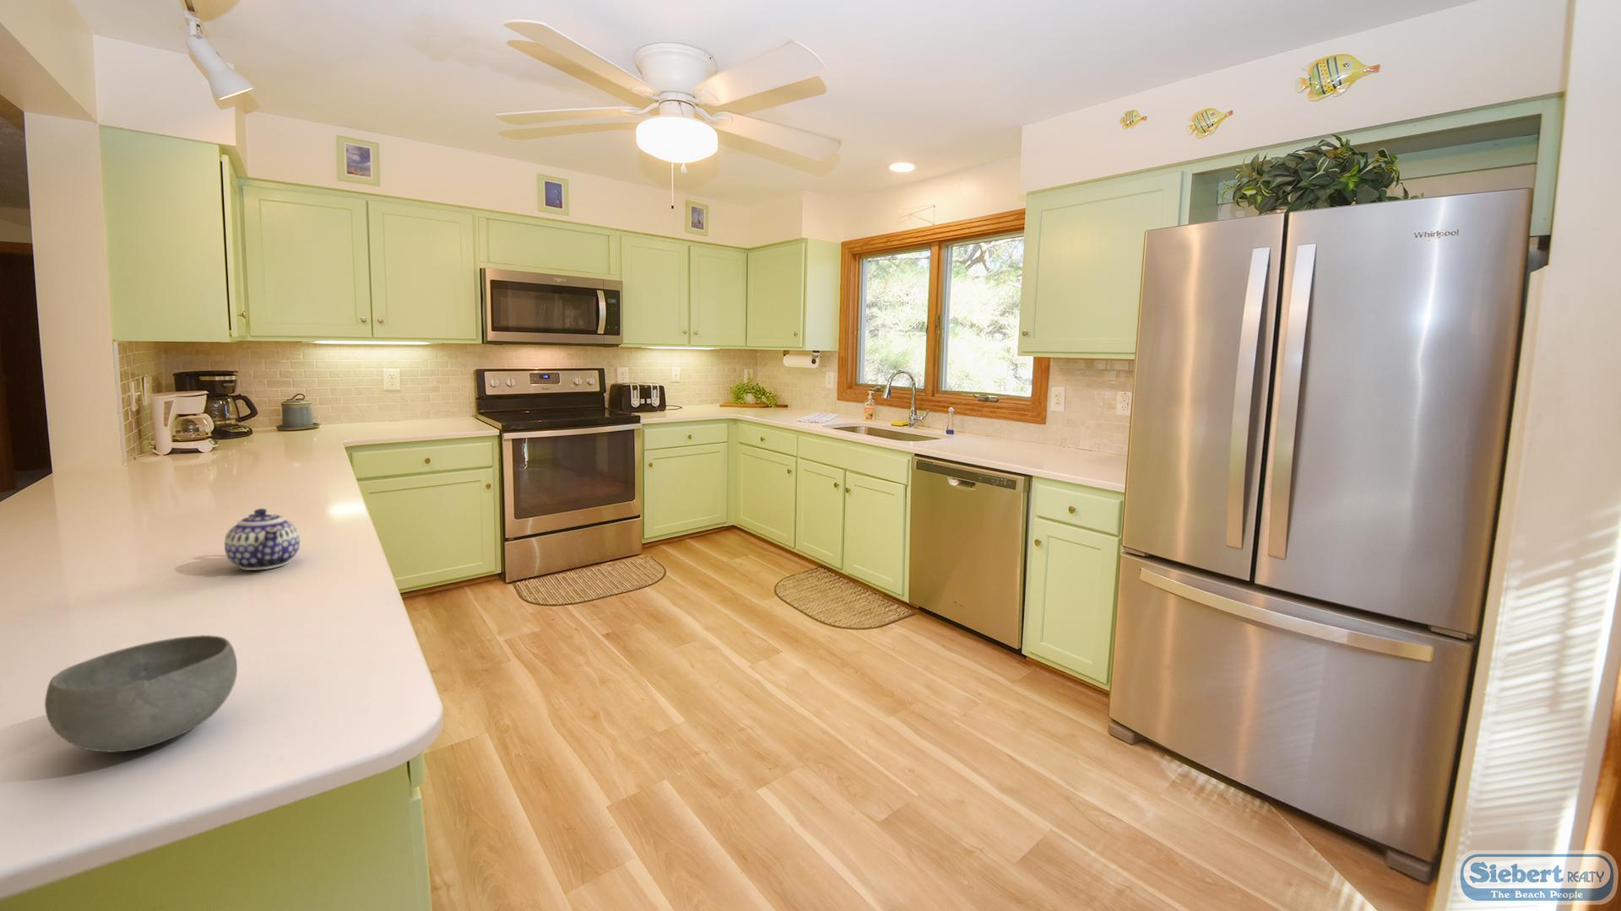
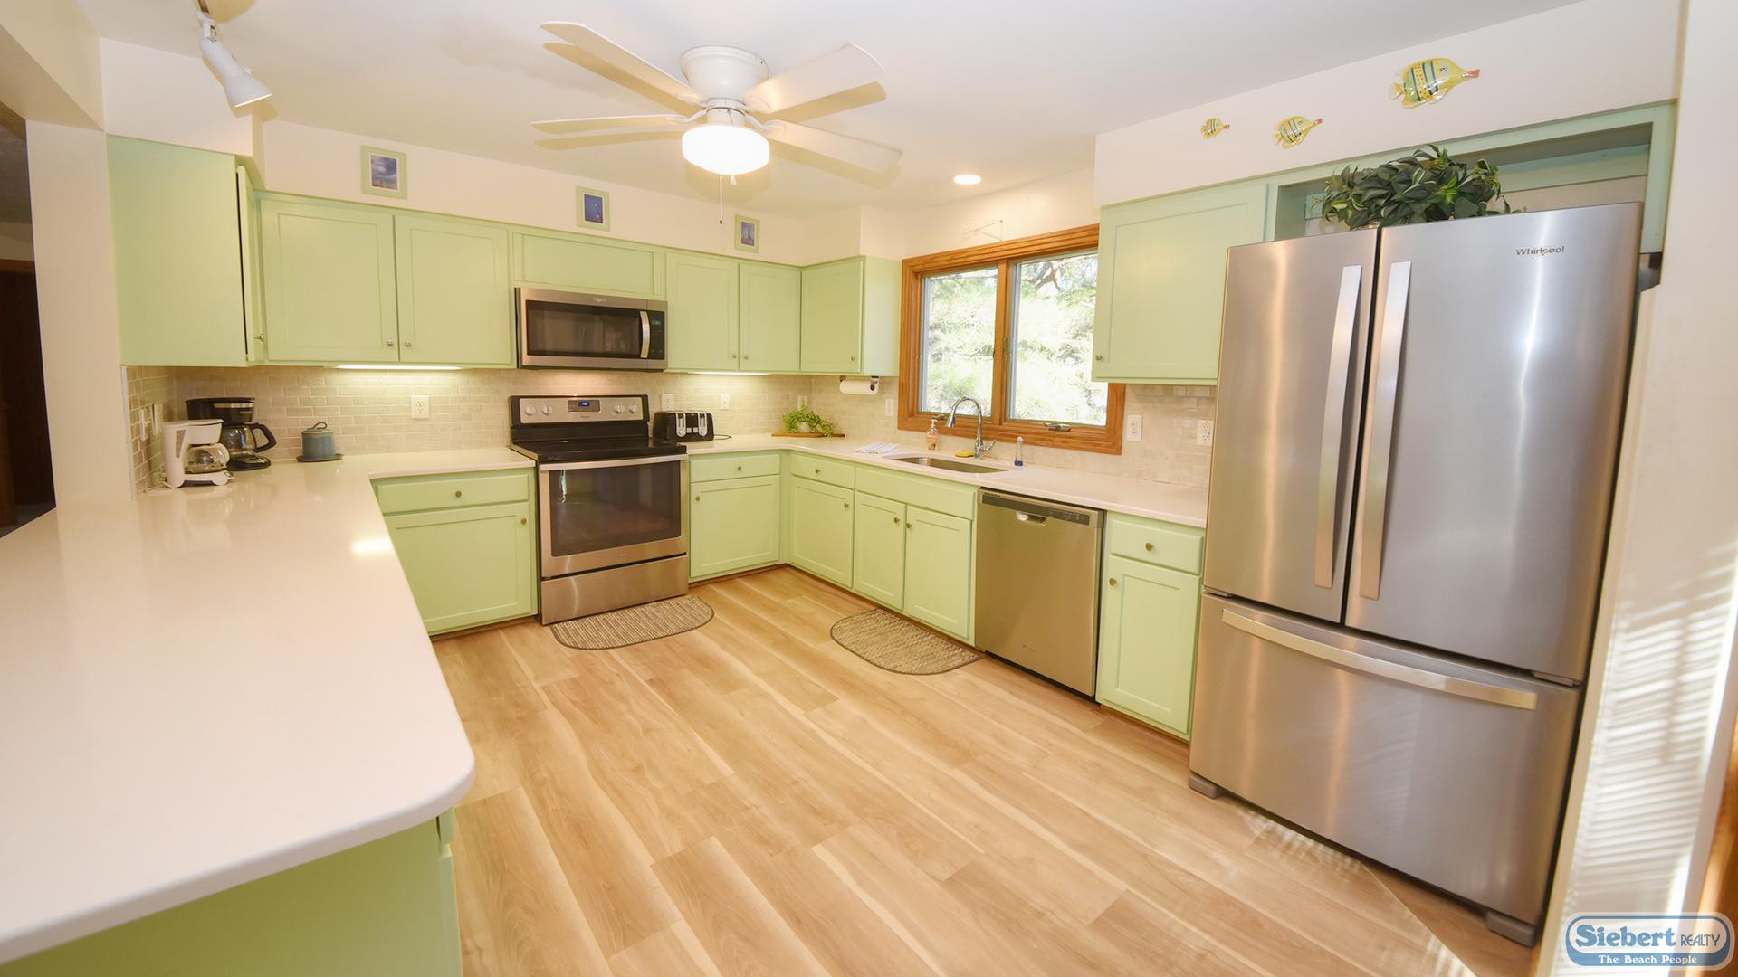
- teapot [224,508,301,571]
- bowl [43,634,238,753]
